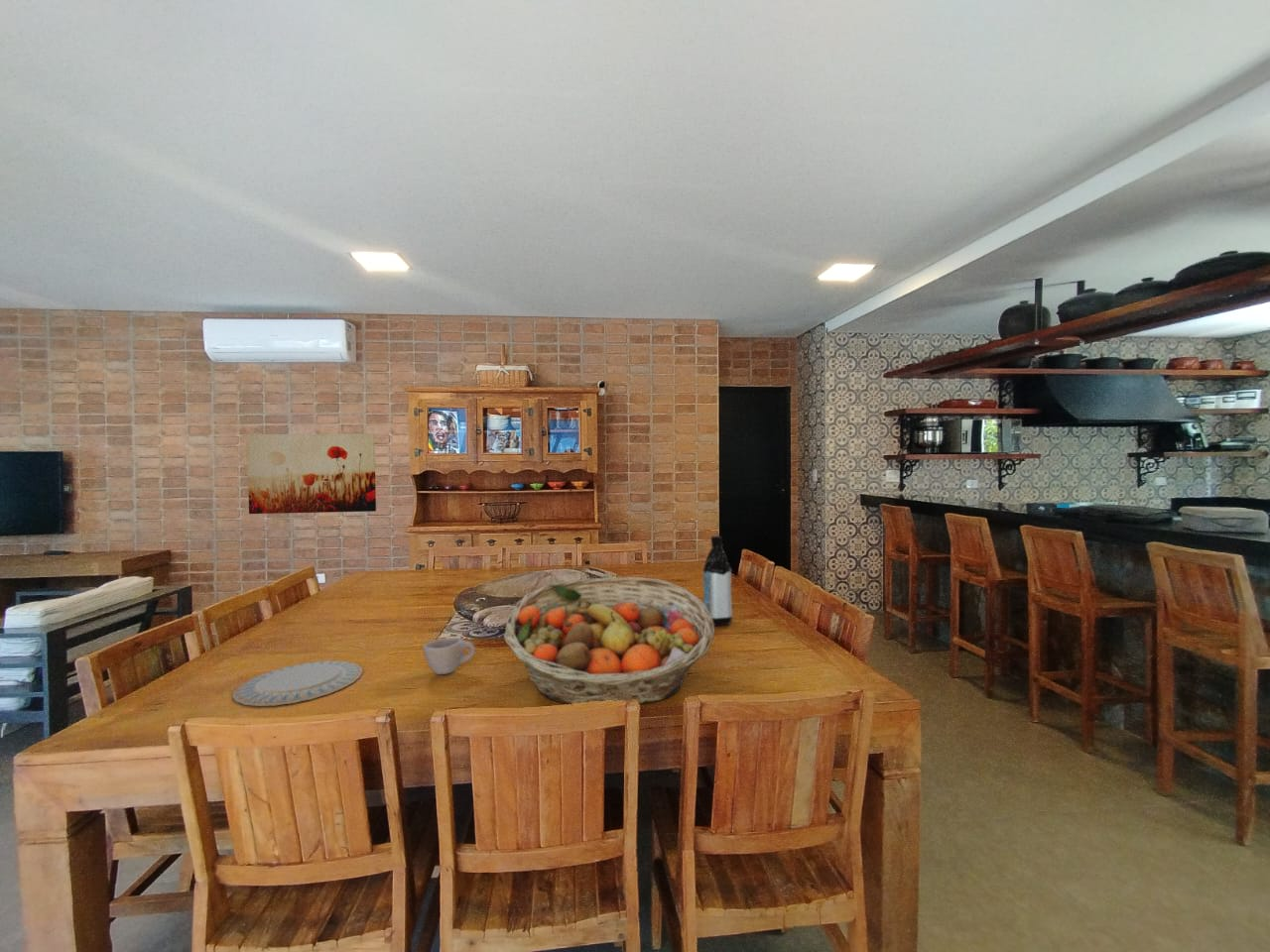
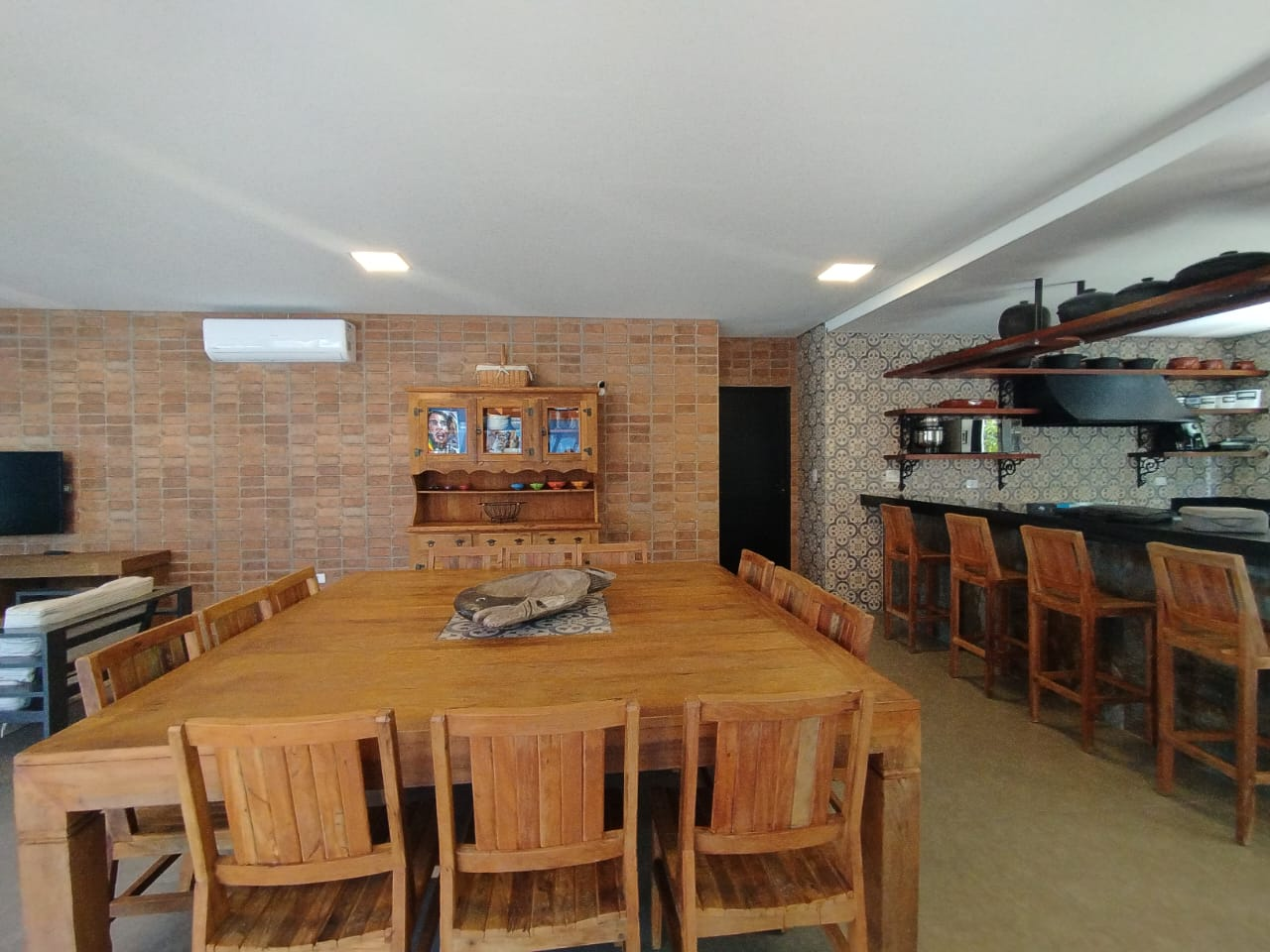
- water bottle [701,535,733,627]
- chinaware [231,659,364,707]
- wall art [246,432,377,515]
- cup [422,637,476,675]
- fruit basket [503,576,715,705]
